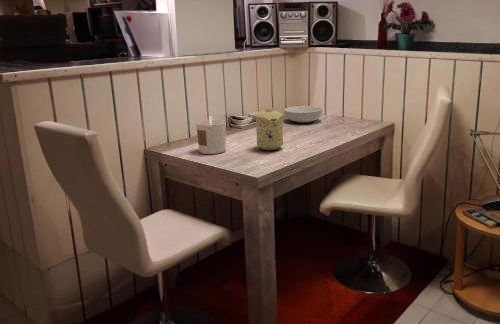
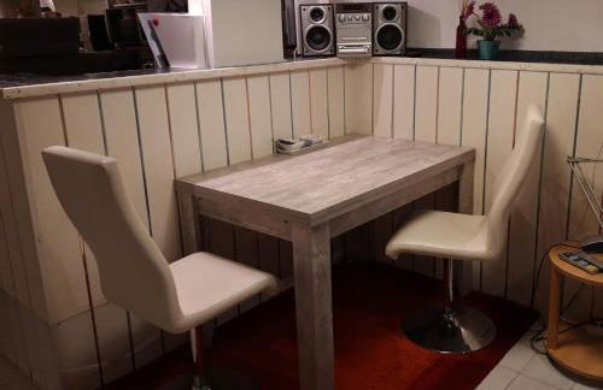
- mug [254,107,285,151]
- serving bowl [283,105,324,124]
- candle [195,115,227,155]
